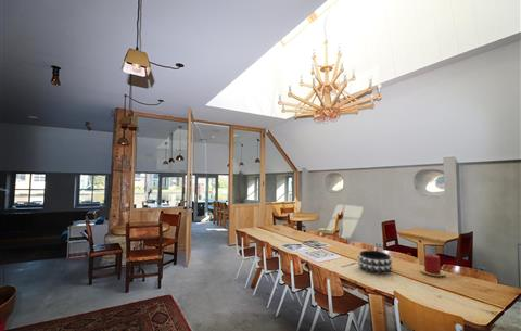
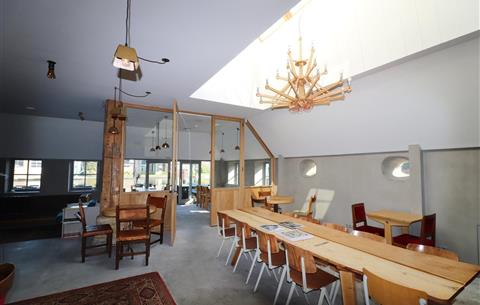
- decorative bowl [357,250,394,276]
- candle [419,253,446,277]
